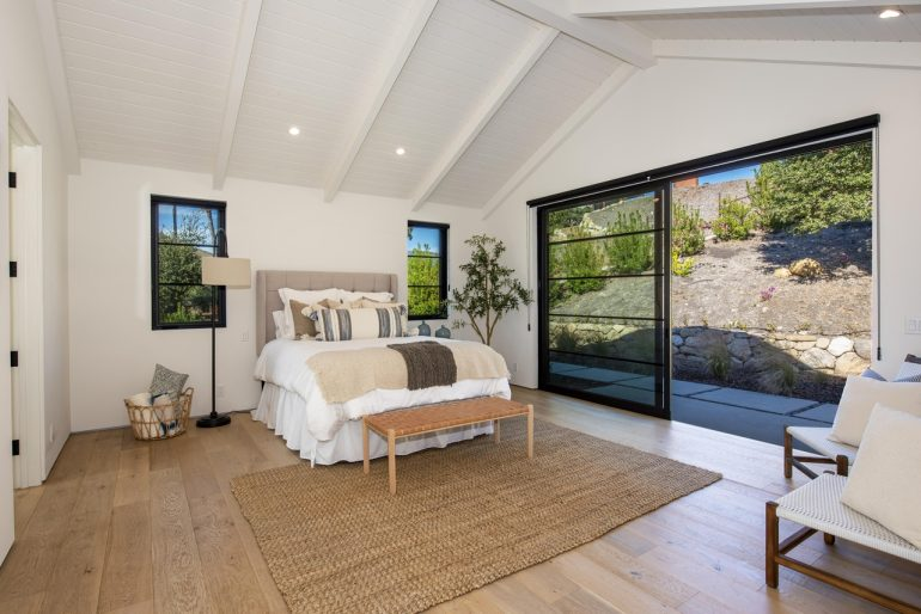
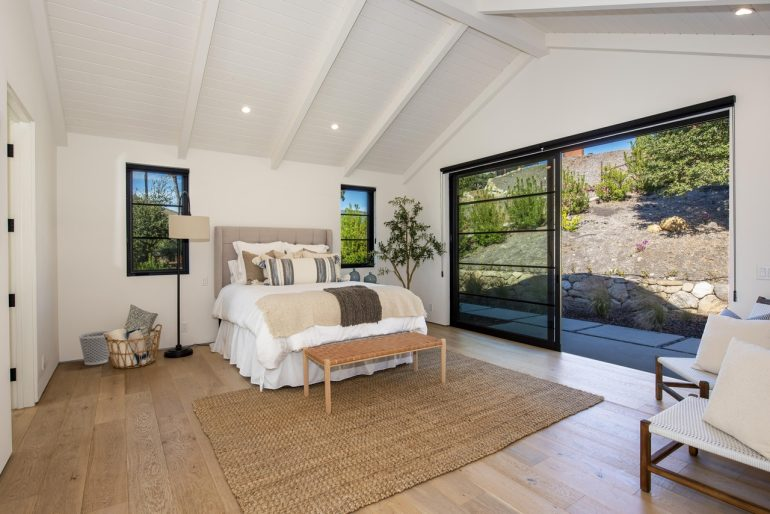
+ wastebasket [77,330,111,366]
